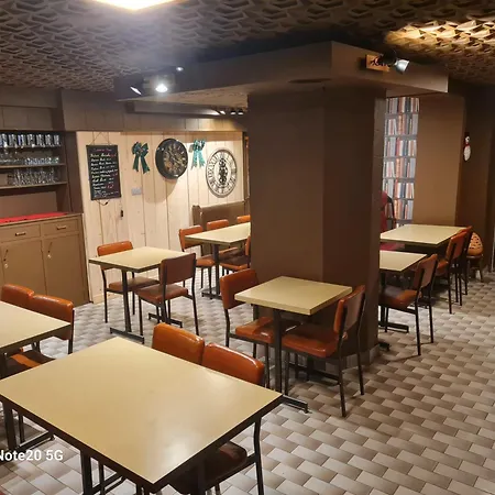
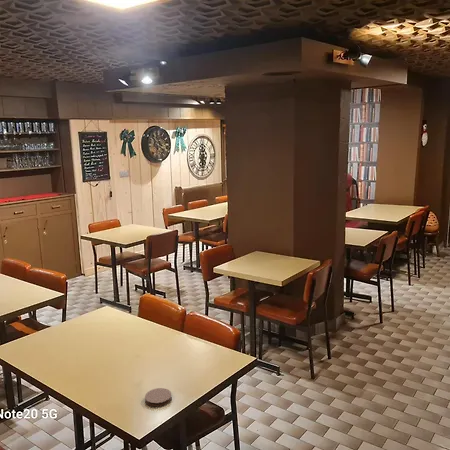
+ coaster [144,387,173,407]
